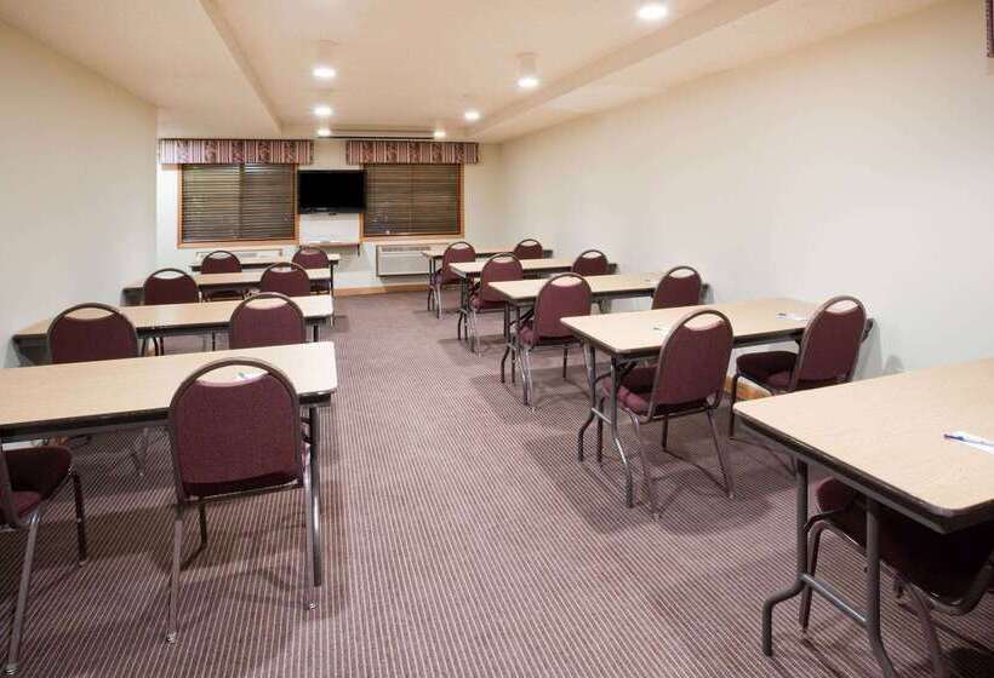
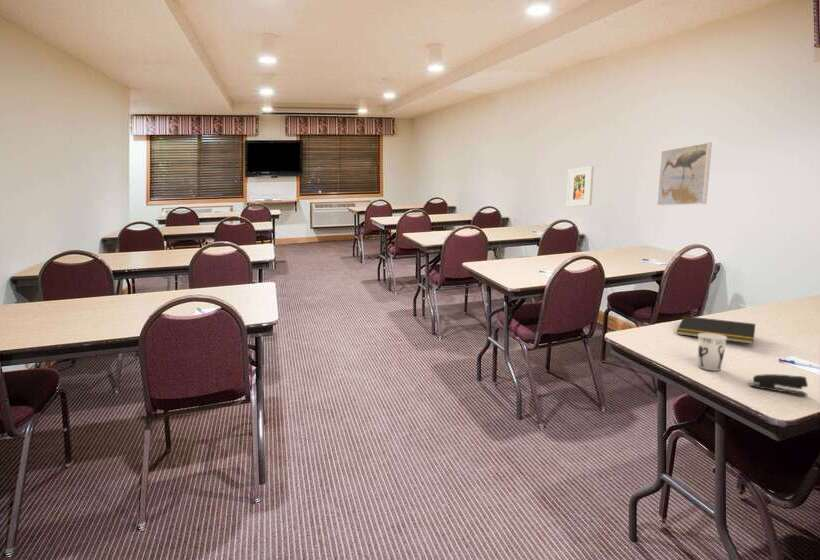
+ cup [697,333,727,372]
+ notepad [676,315,756,345]
+ stapler [748,373,809,397]
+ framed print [566,165,595,208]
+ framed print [656,141,713,207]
